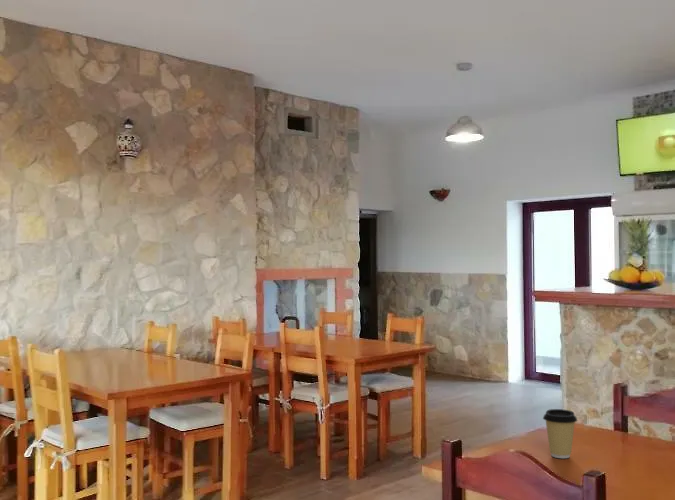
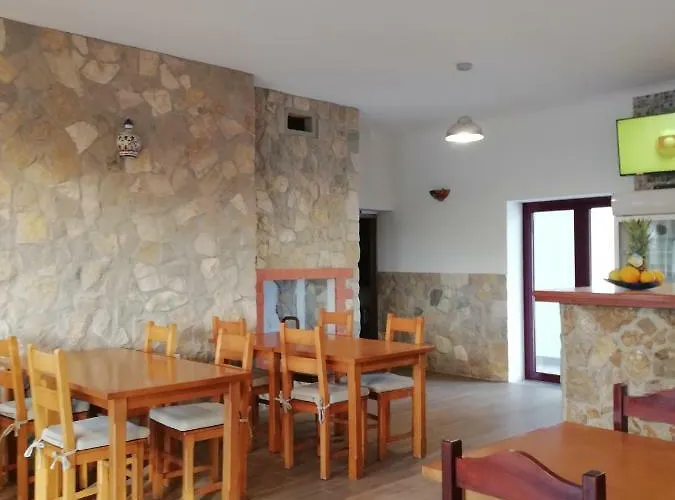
- coffee cup [542,408,578,459]
